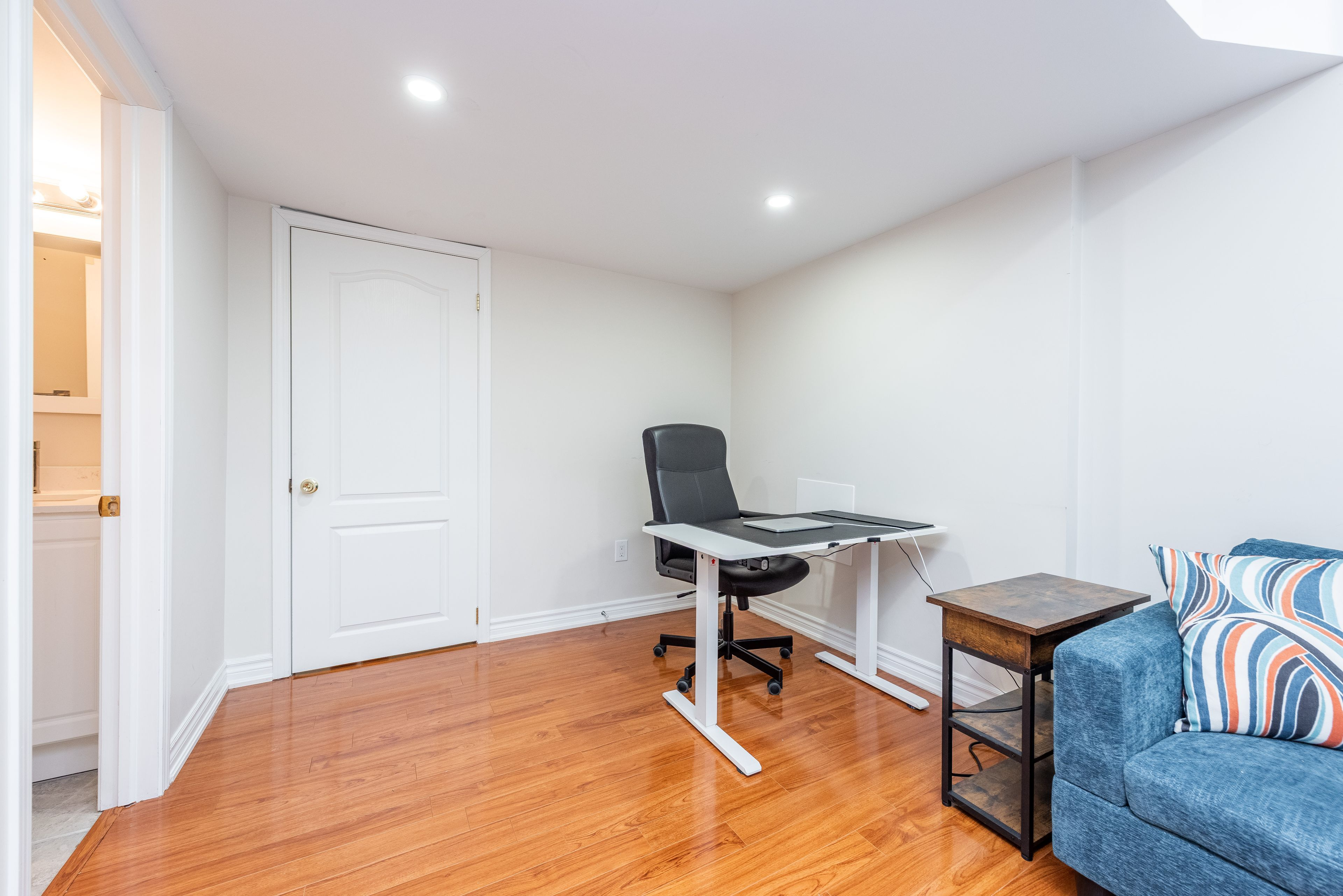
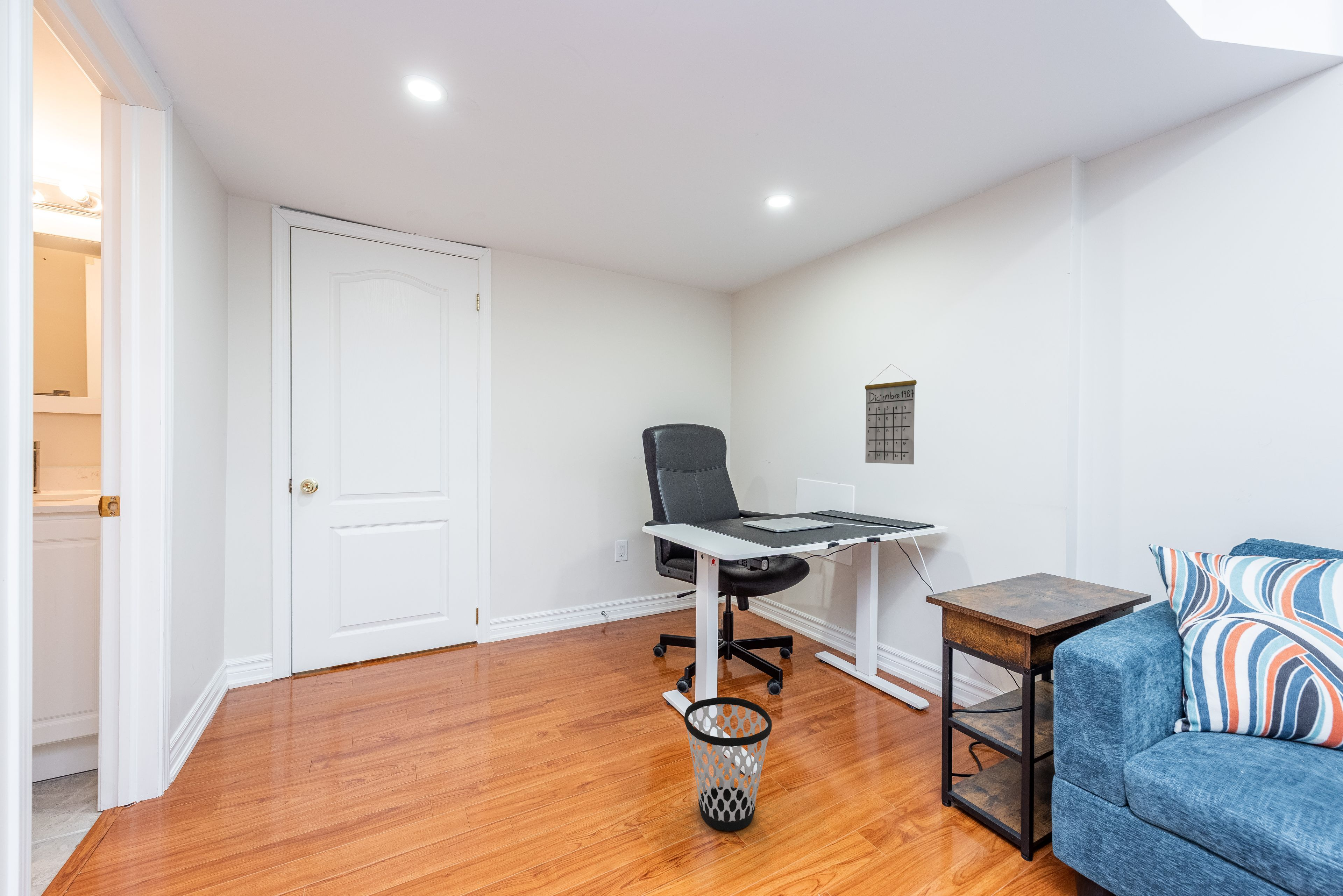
+ calendar [865,364,917,465]
+ wastebasket [684,697,772,831]
